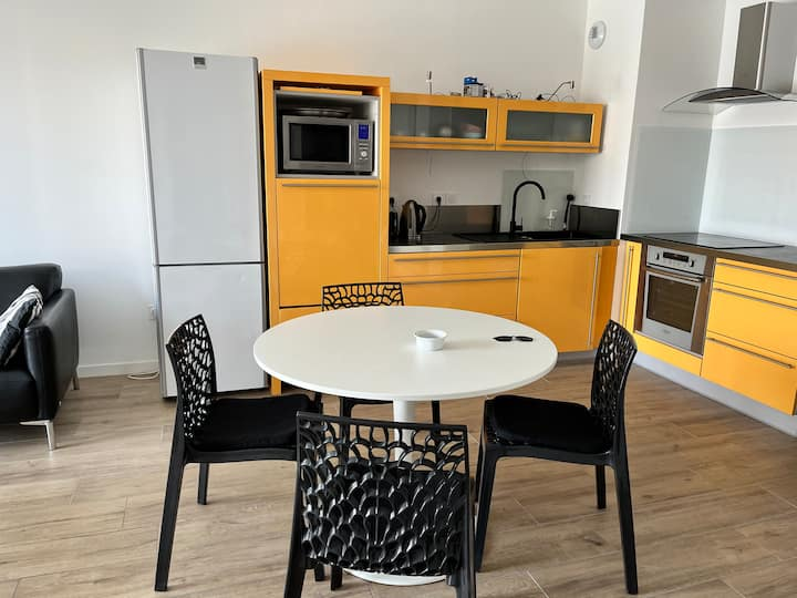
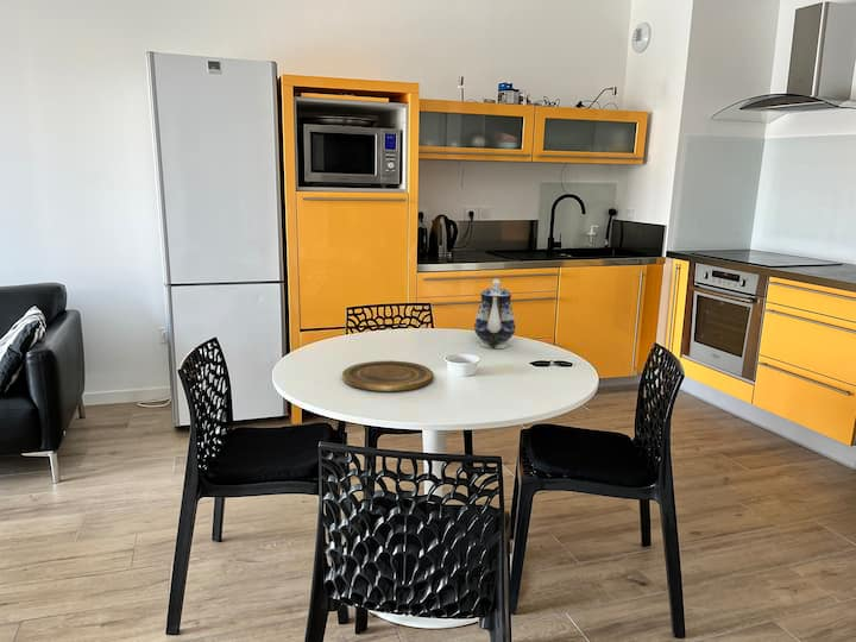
+ plate [341,360,435,392]
+ teapot [473,278,516,350]
